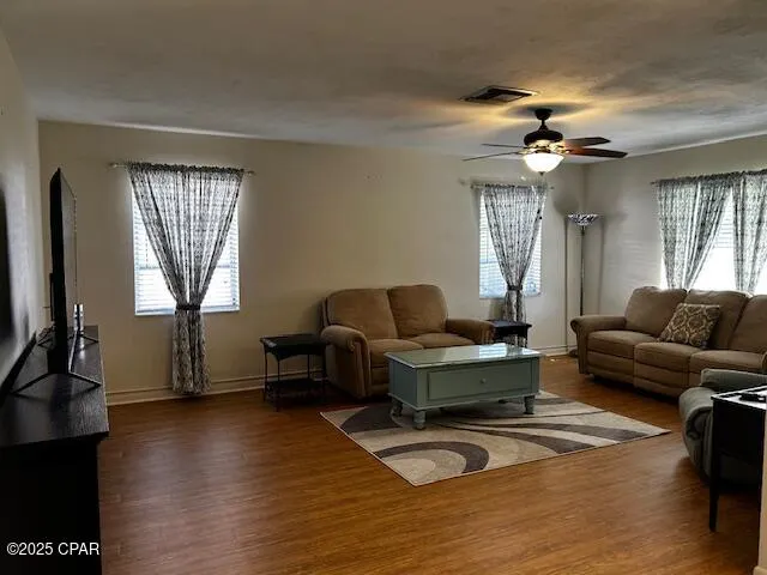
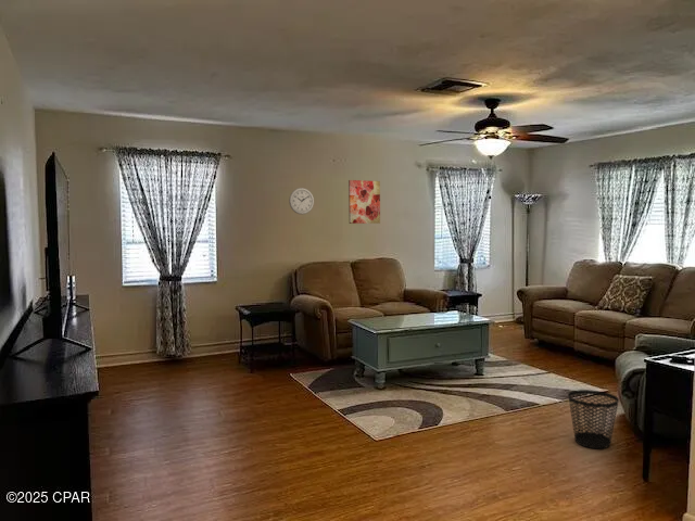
+ wall art [348,179,381,225]
+ wall clock [288,187,315,215]
+ wastebasket [567,389,620,449]
